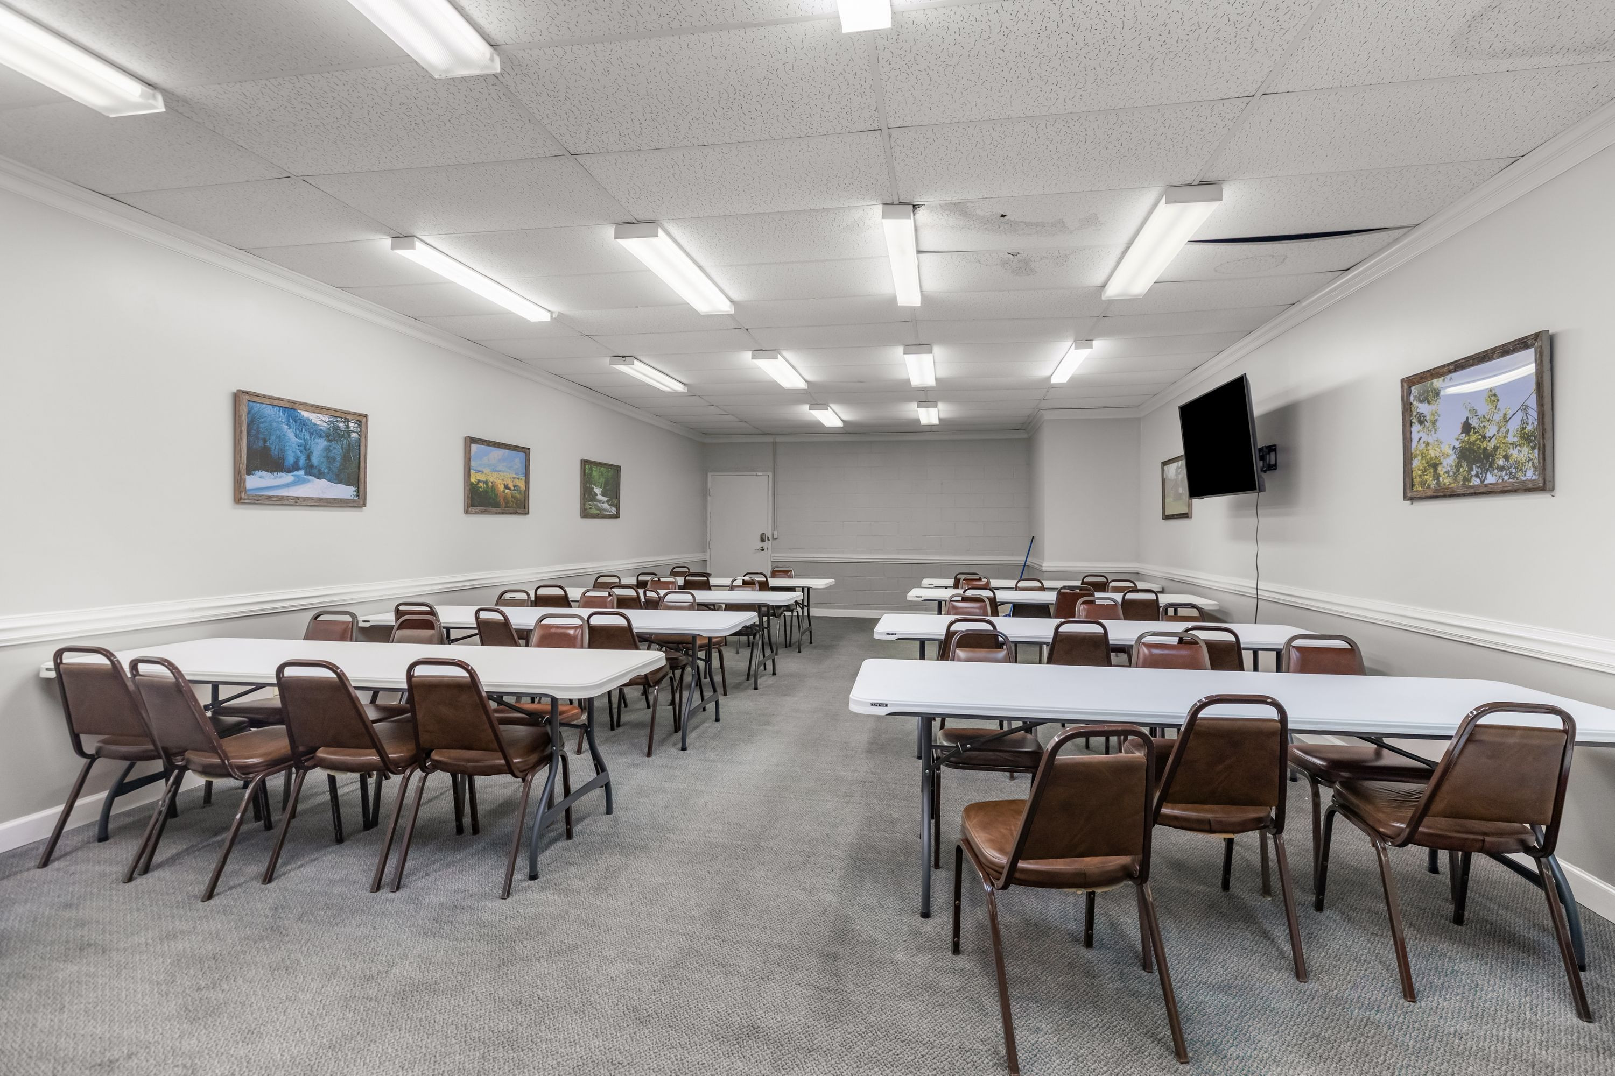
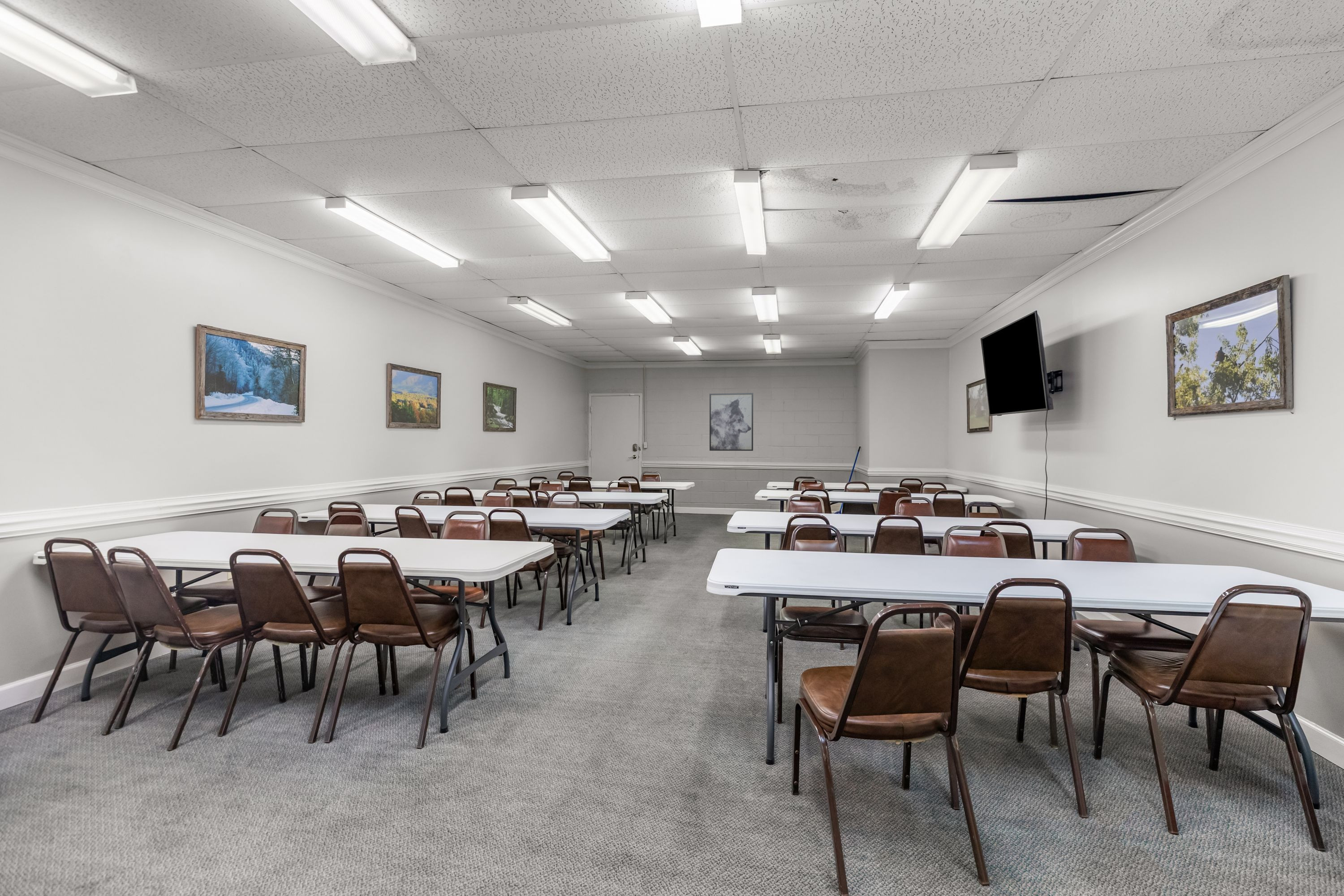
+ wall art [709,392,754,451]
